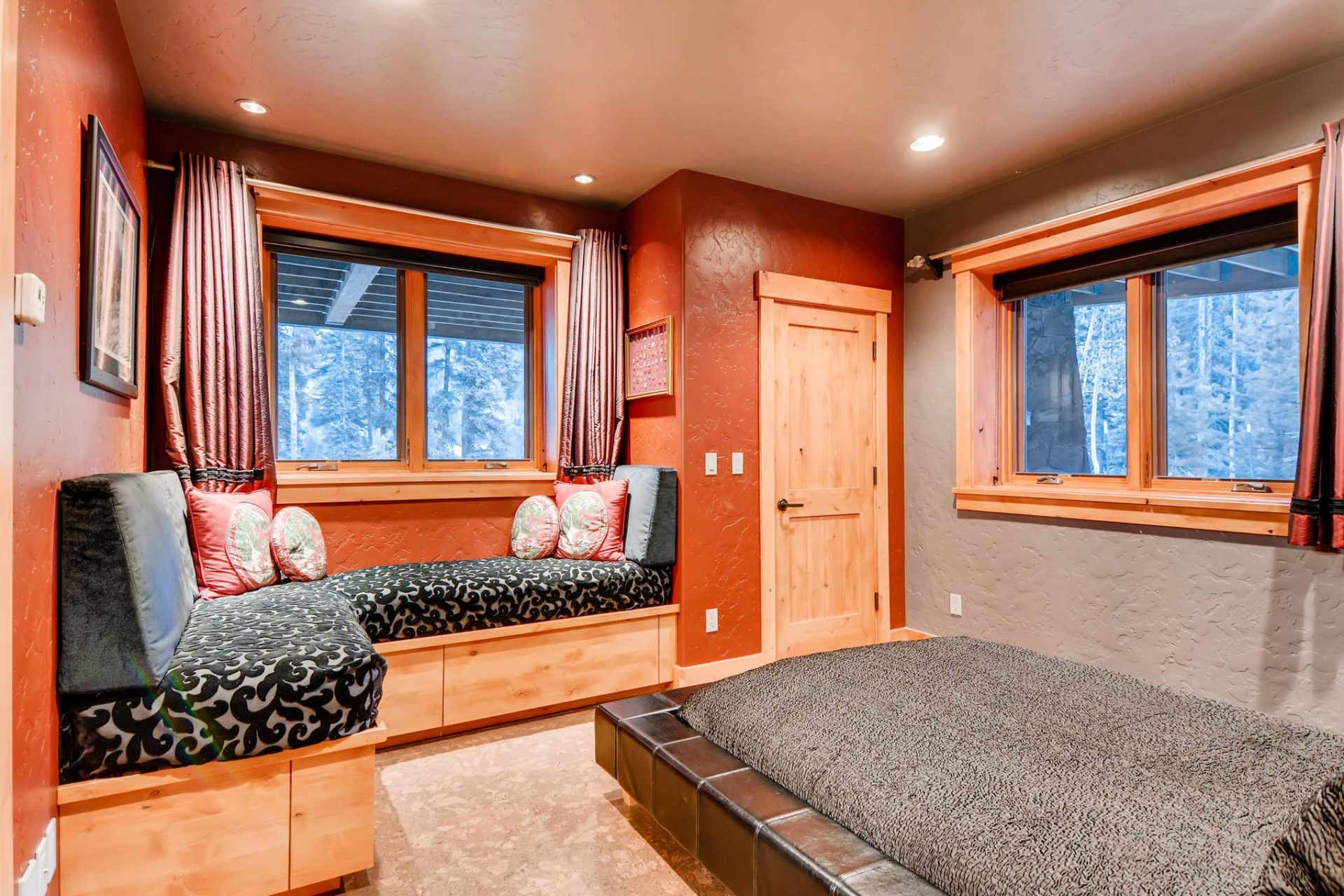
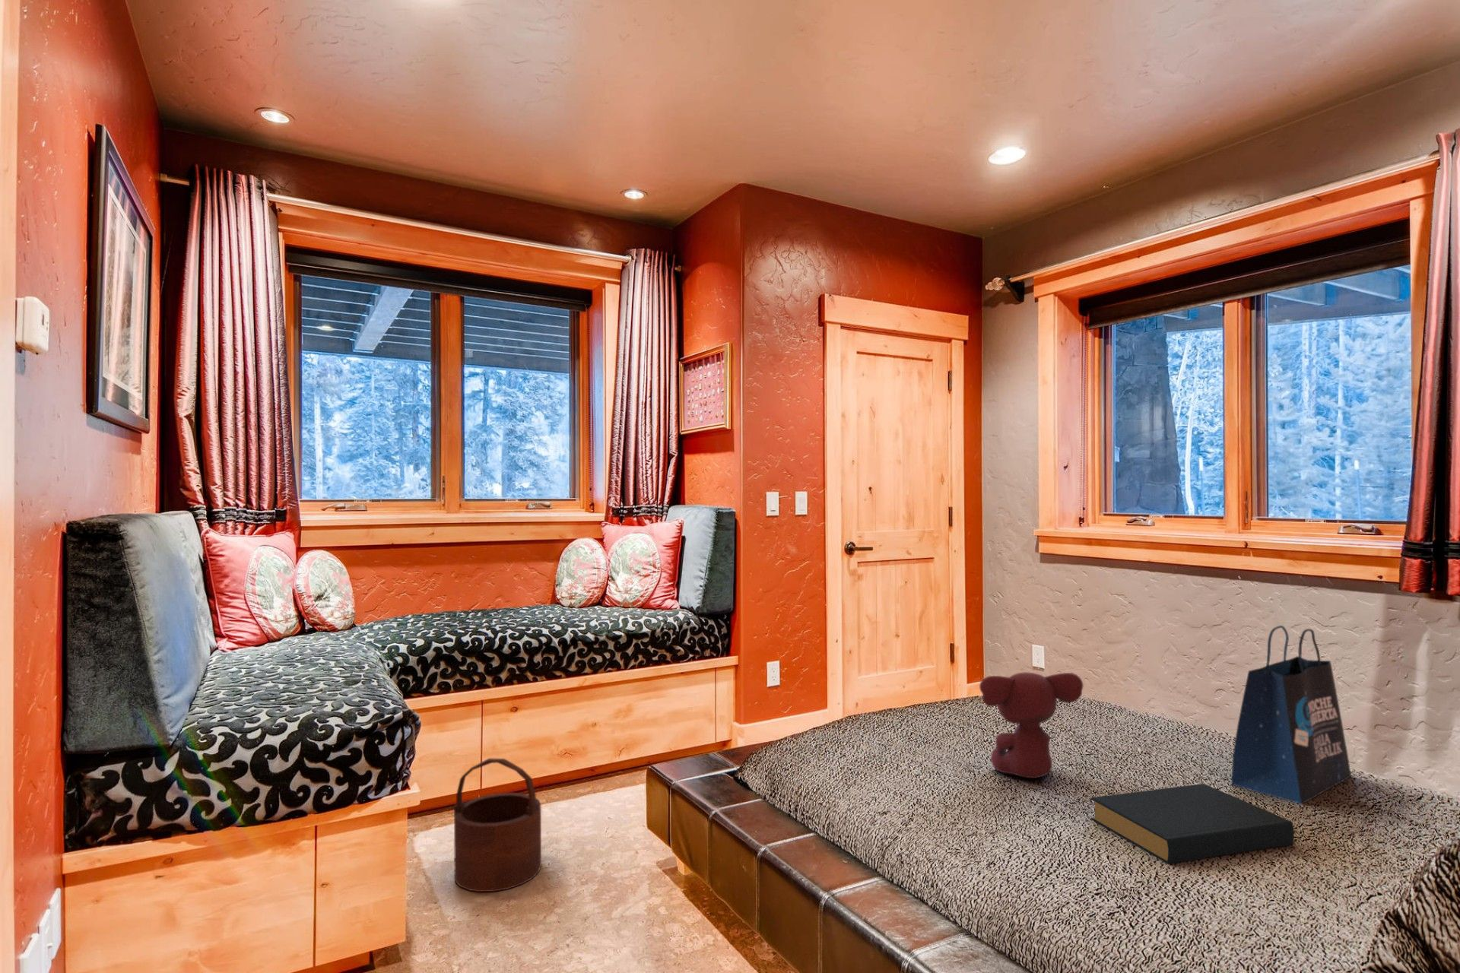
+ wooden bucket [453,757,542,893]
+ hardback book [1090,783,1295,864]
+ tote bag [1231,624,1352,805]
+ teddy bear [979,671,1084,779]
